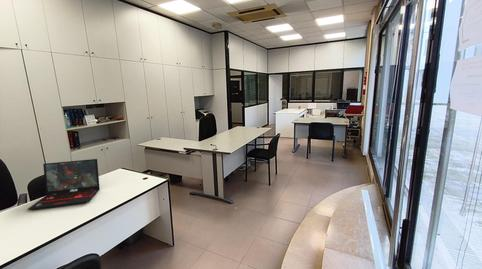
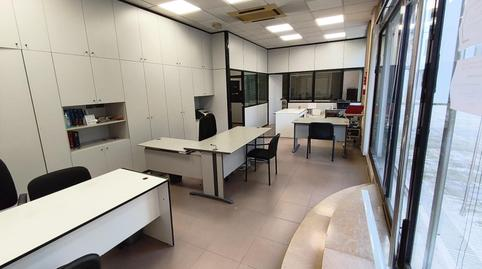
- laptop [27,158,101,211]
